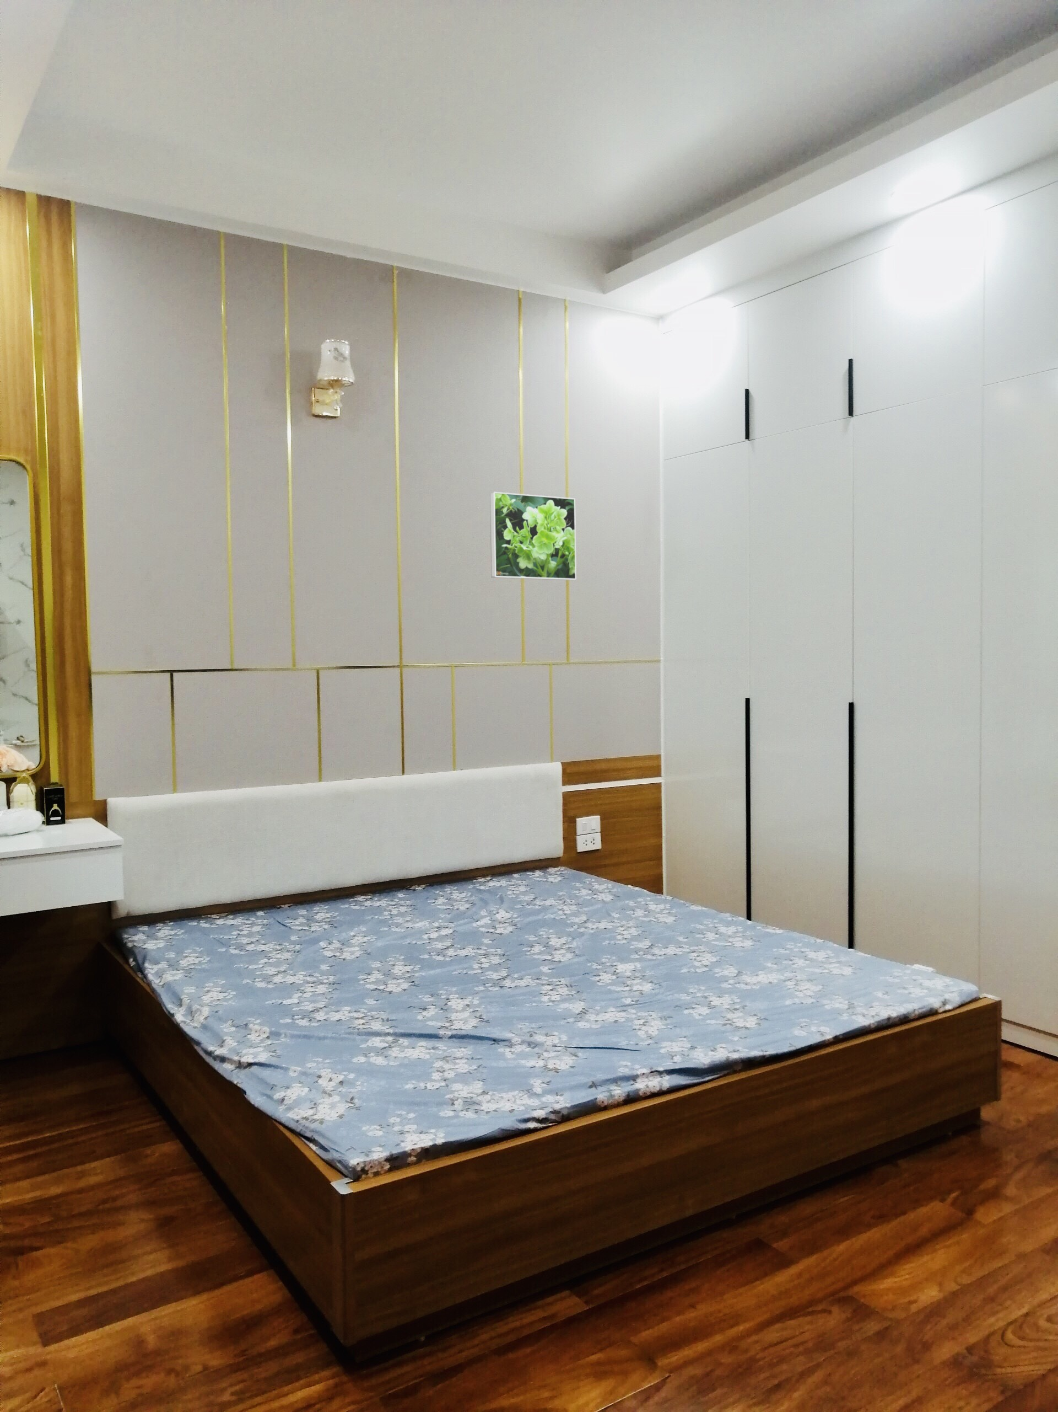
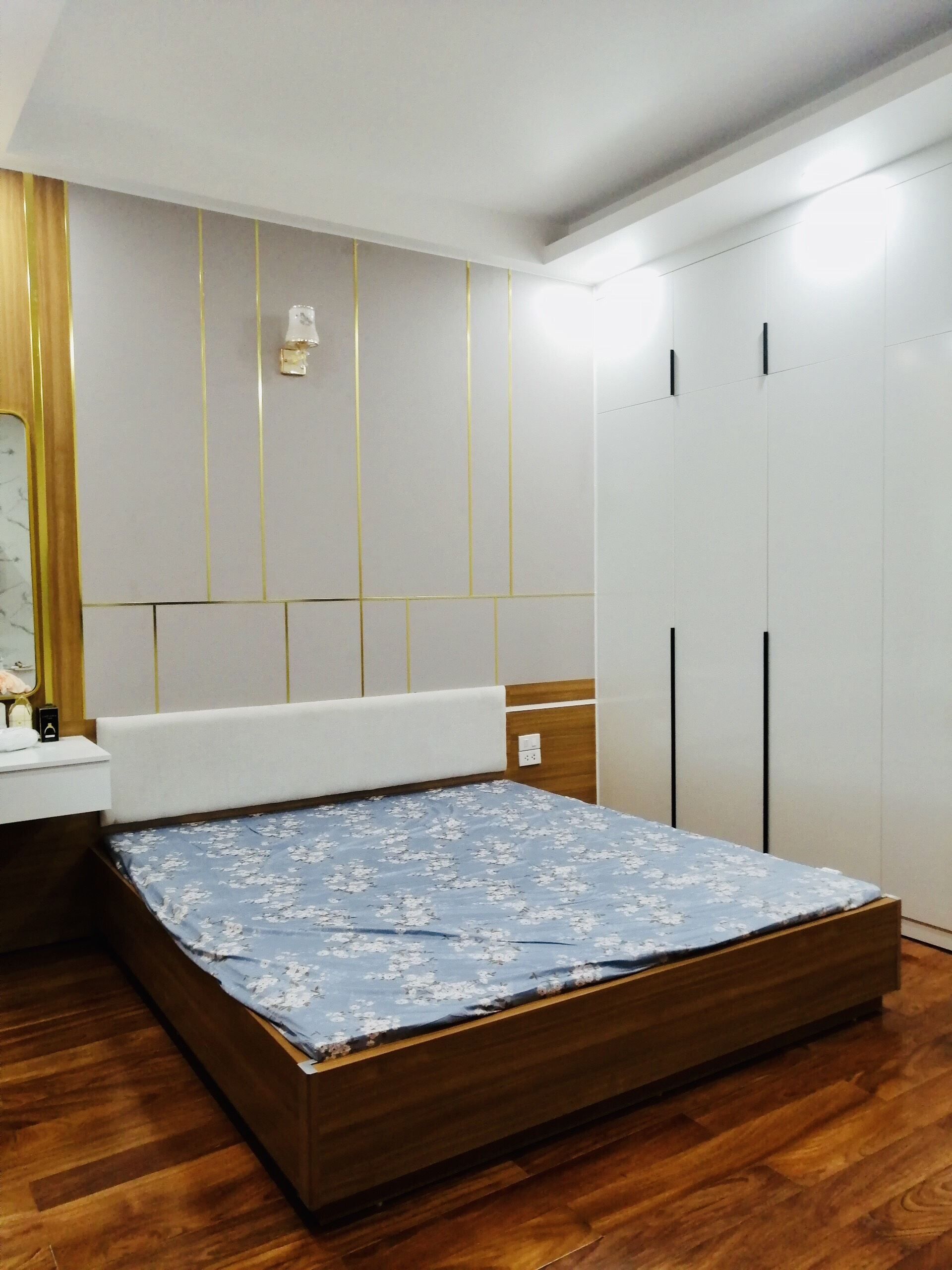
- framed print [489,491,577,580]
